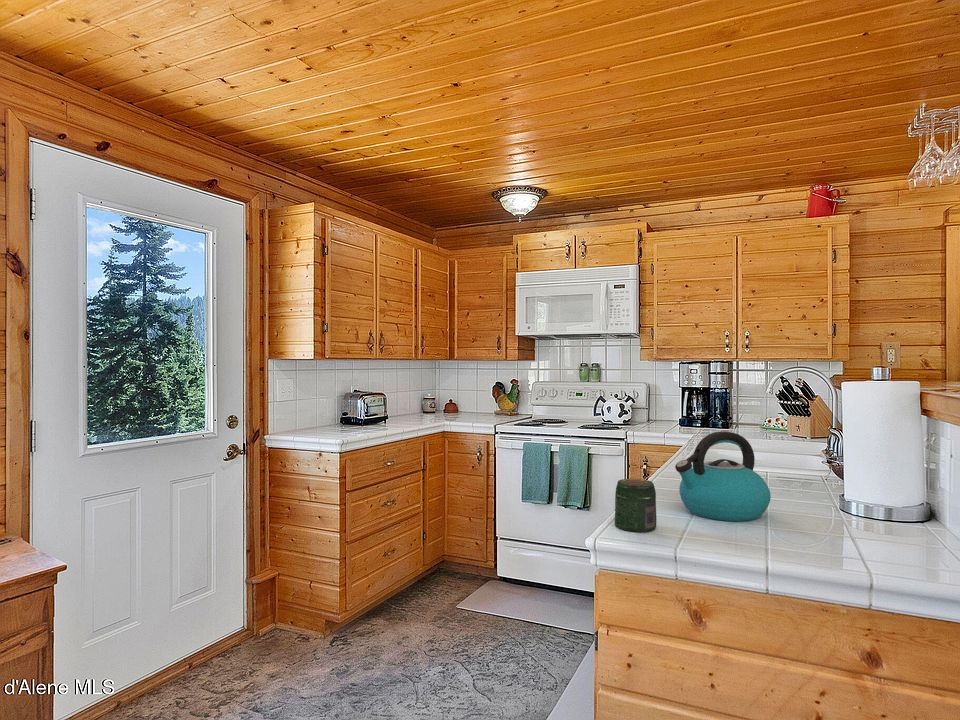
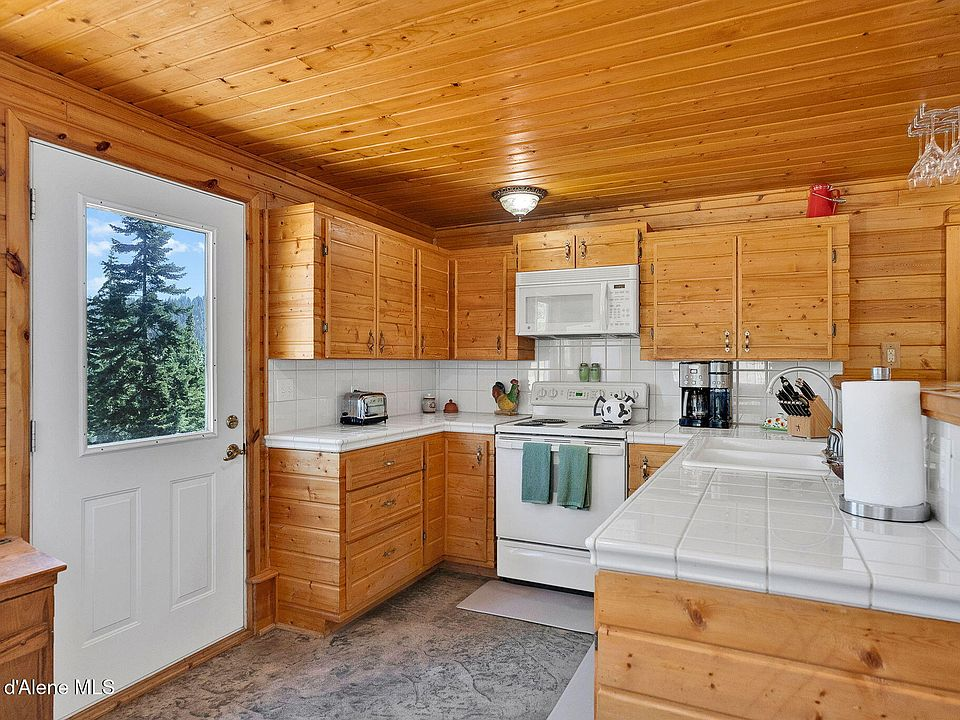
- kettle [674,430,772,522]
- jar [614,478,657,533]
